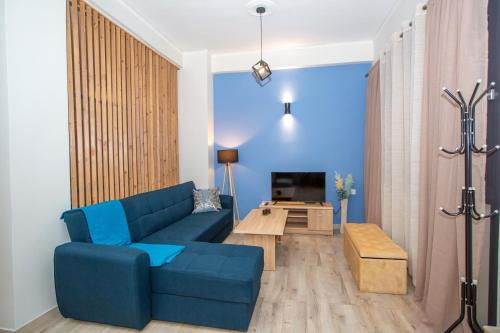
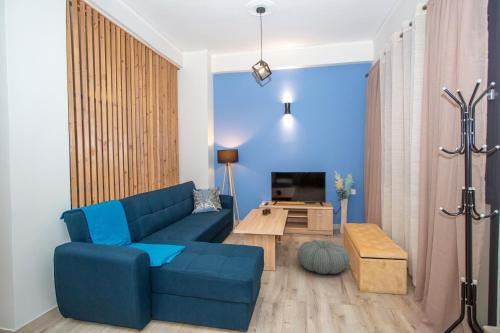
+ pouf [296,239,351,275]
